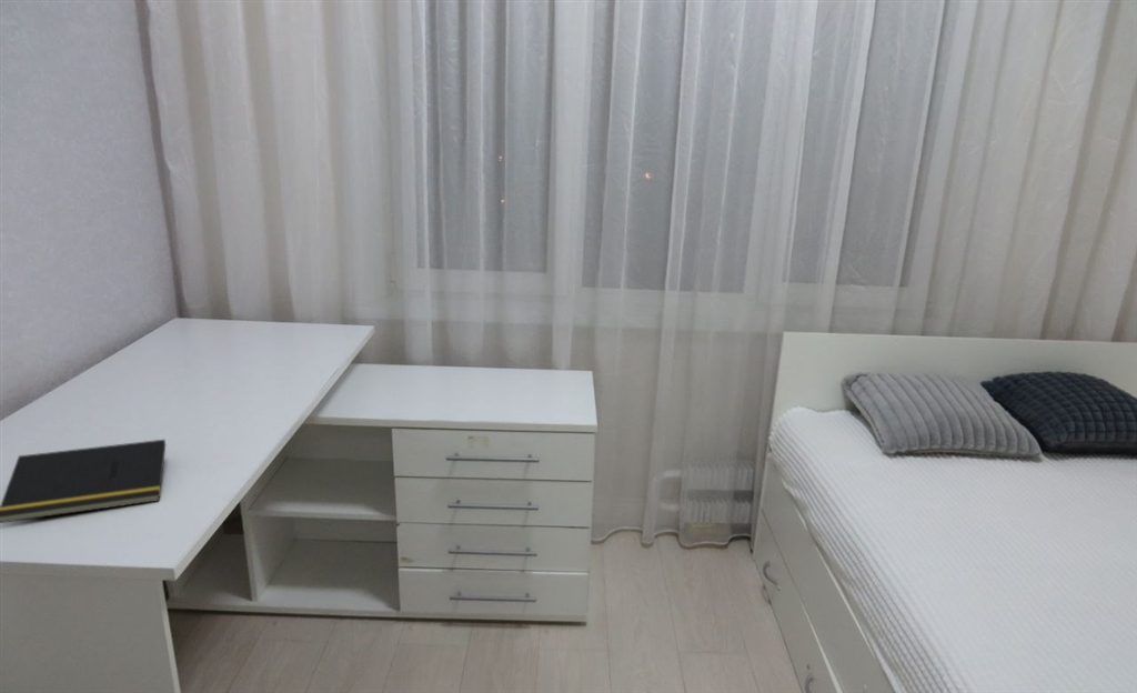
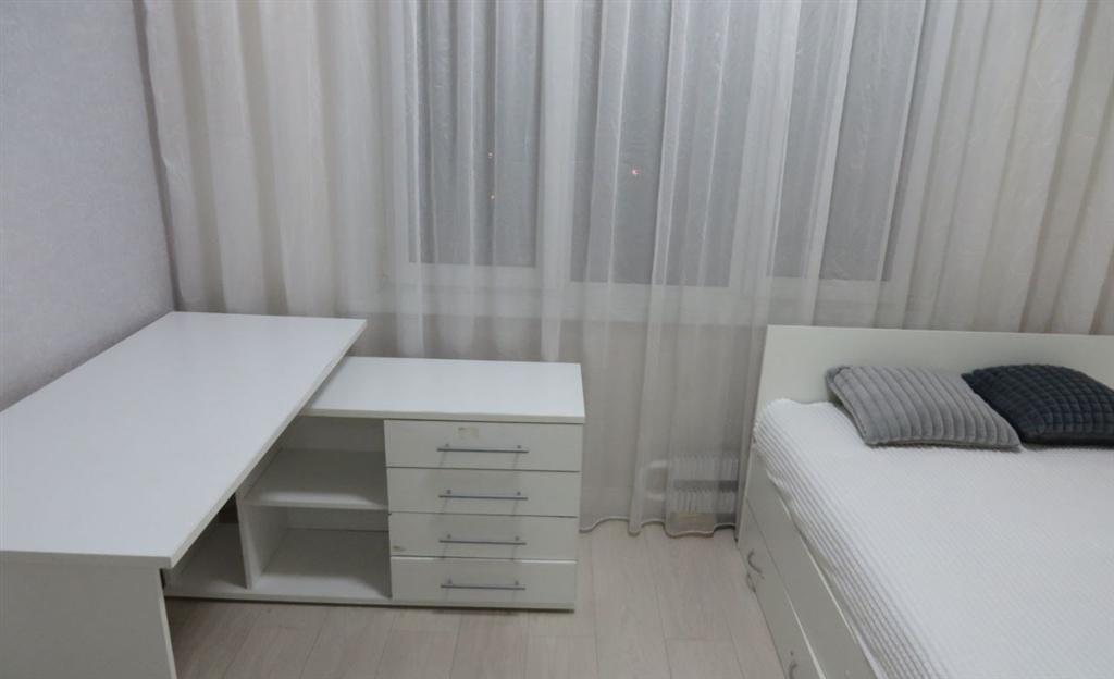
- notepad [0,439,167,524]
